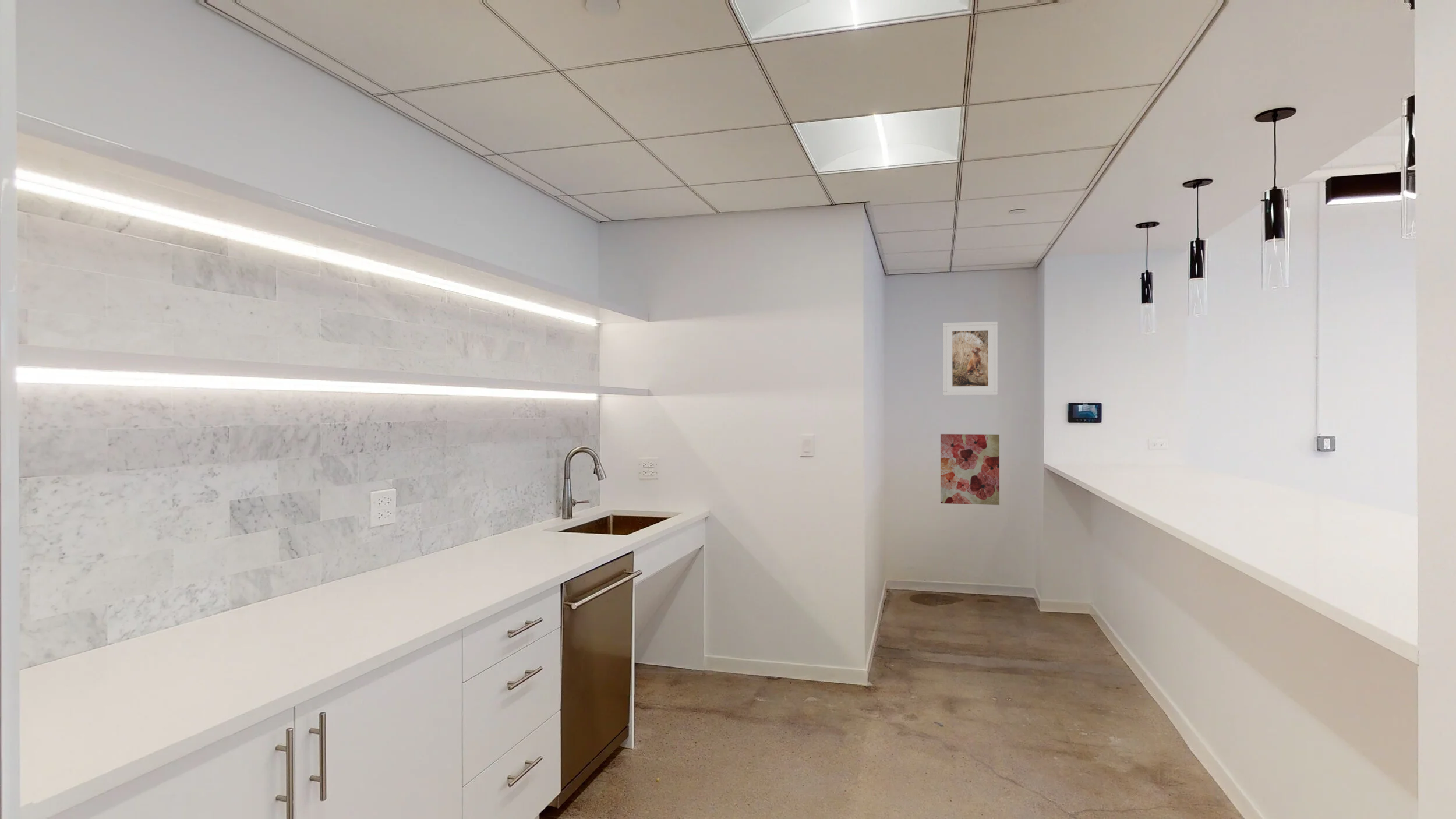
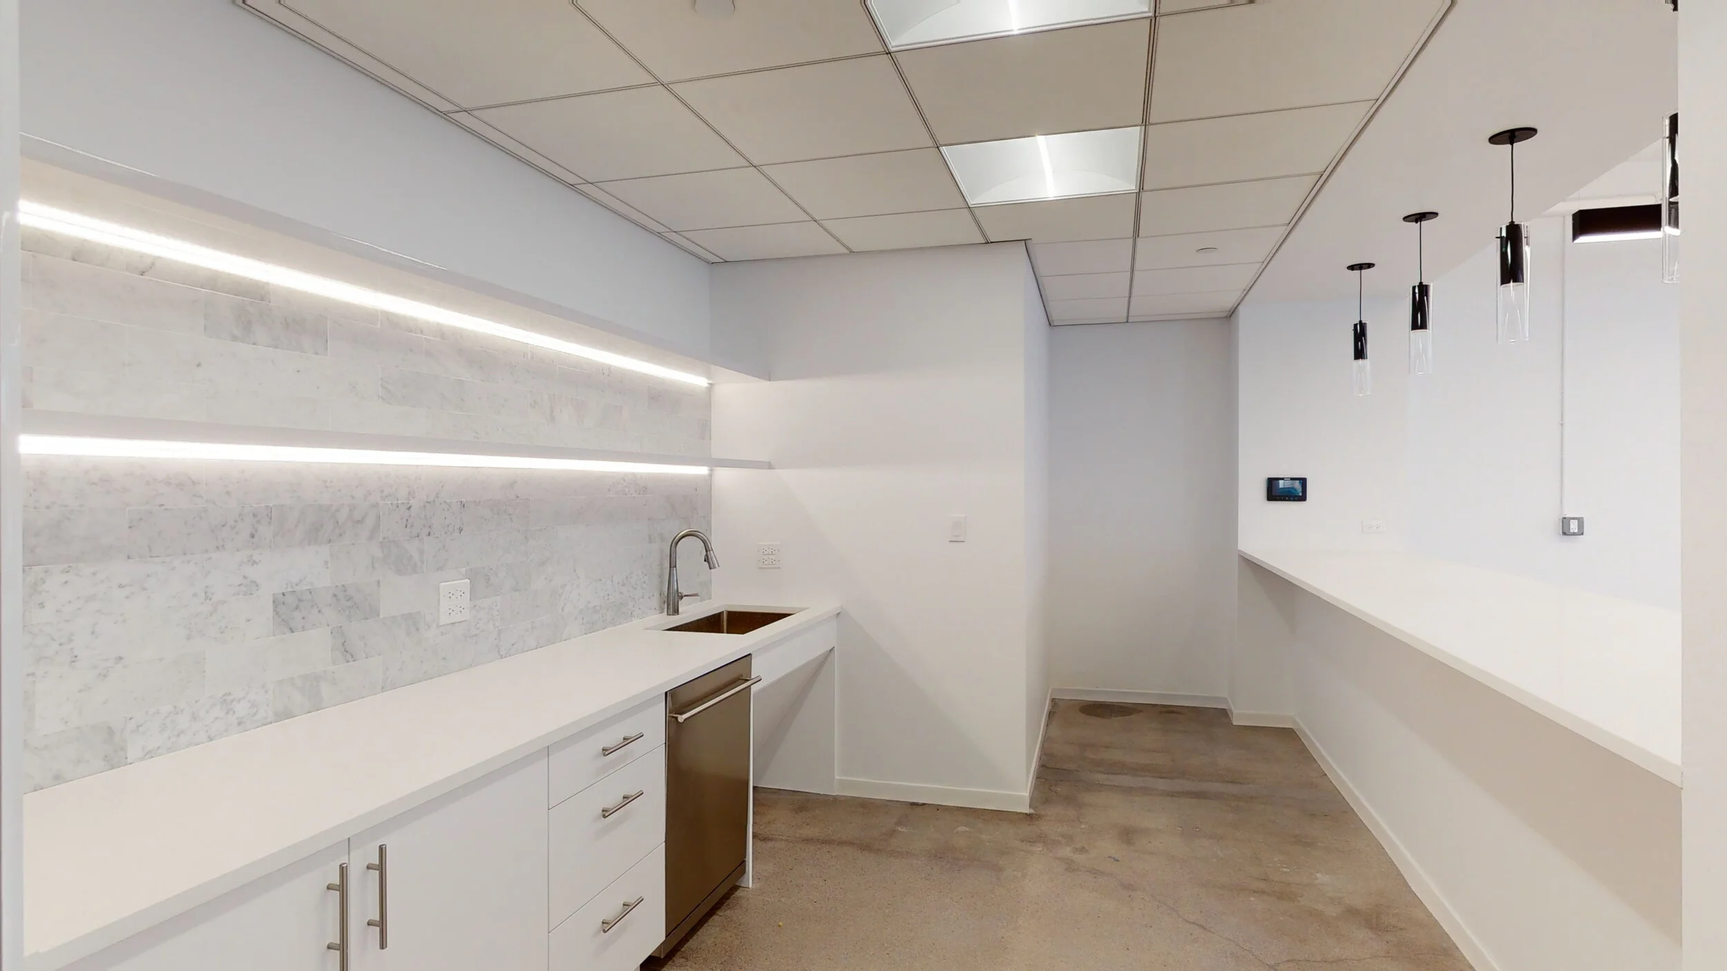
- wall art [940,433,1000,506]
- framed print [942,321,998,396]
